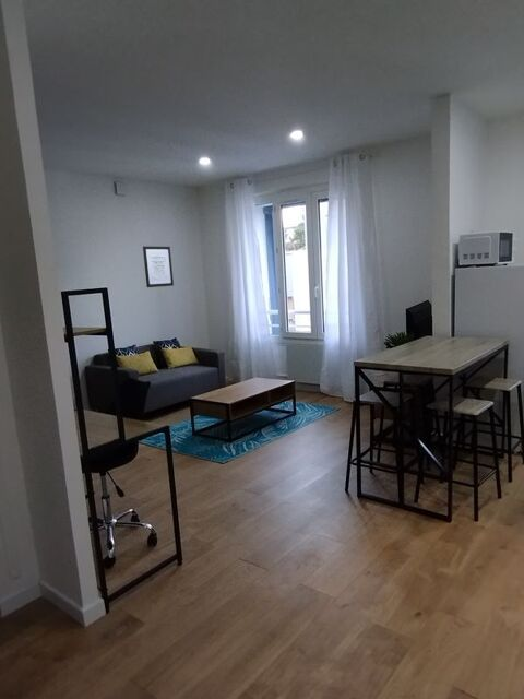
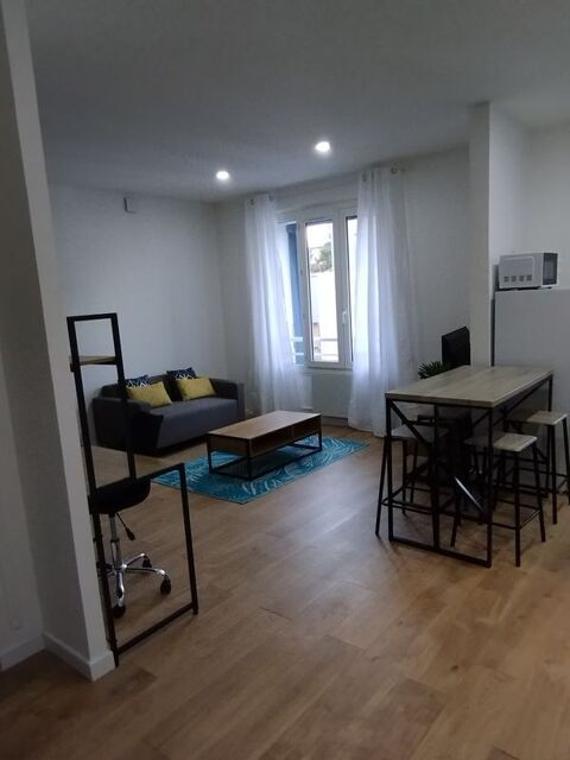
- wall art [142,246,175,288]
